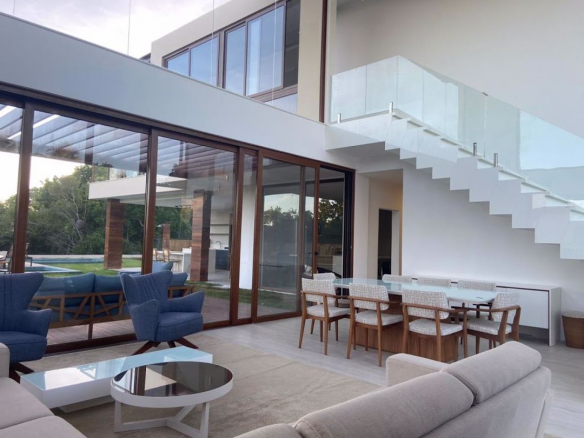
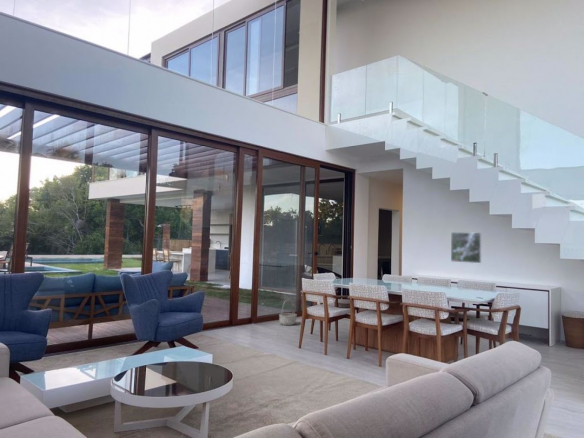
+ basket [278,298,298,326]
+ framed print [450,231,482,264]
